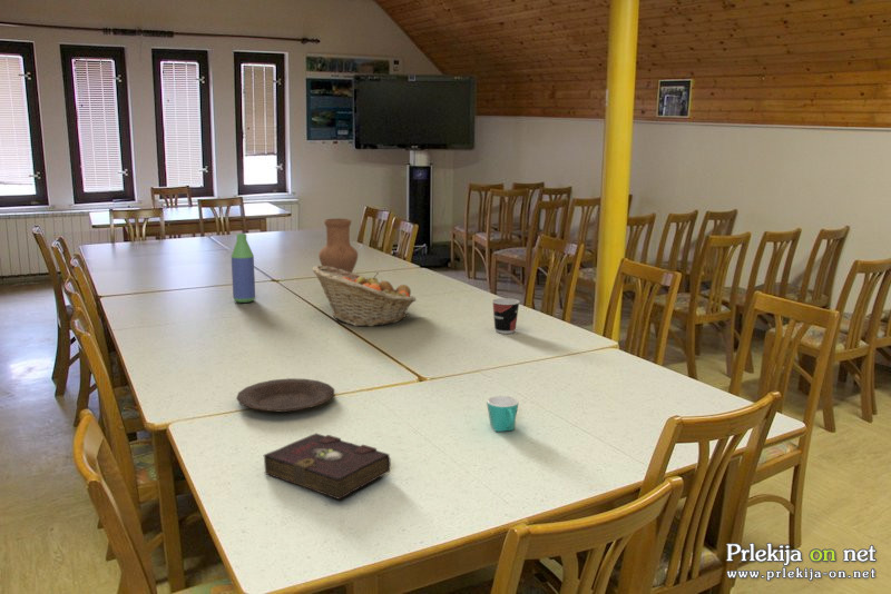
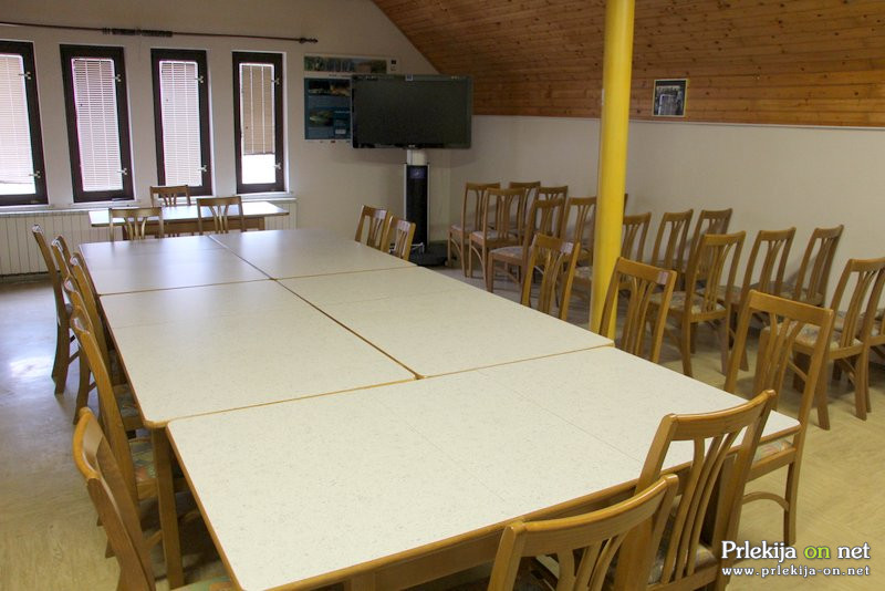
- mug [486,395,519,433]
- fruit basket [311,265,417,328]
- plate [235,377,335,414]
- vase [317,217,359,273]
- bottle [231,232,256,304]
- book [263,433,392,501]
- cup [491,297,521,335]
